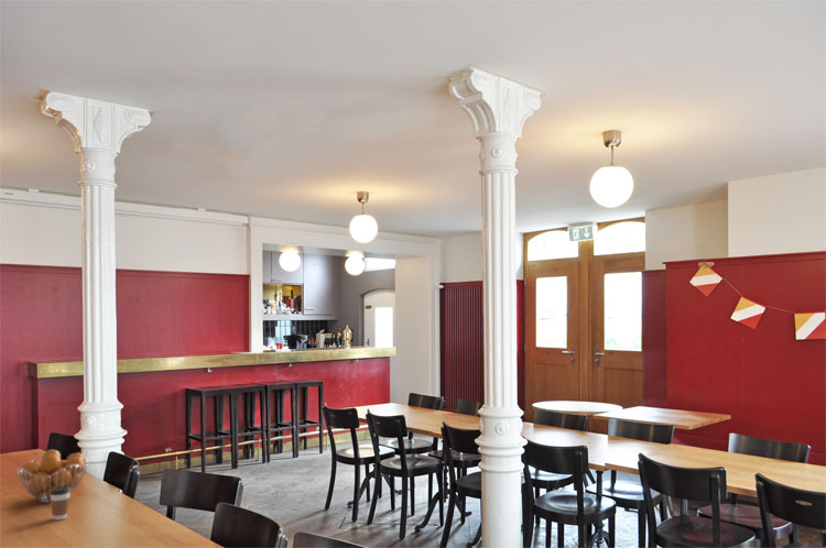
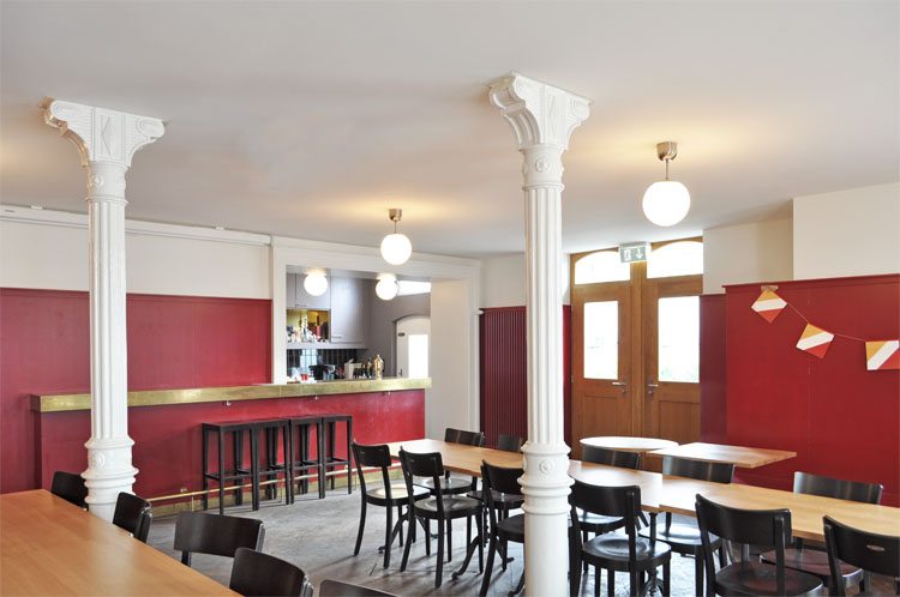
- coffee cup [50,486,70,522]
- fruit basket [17,449,89,503]
